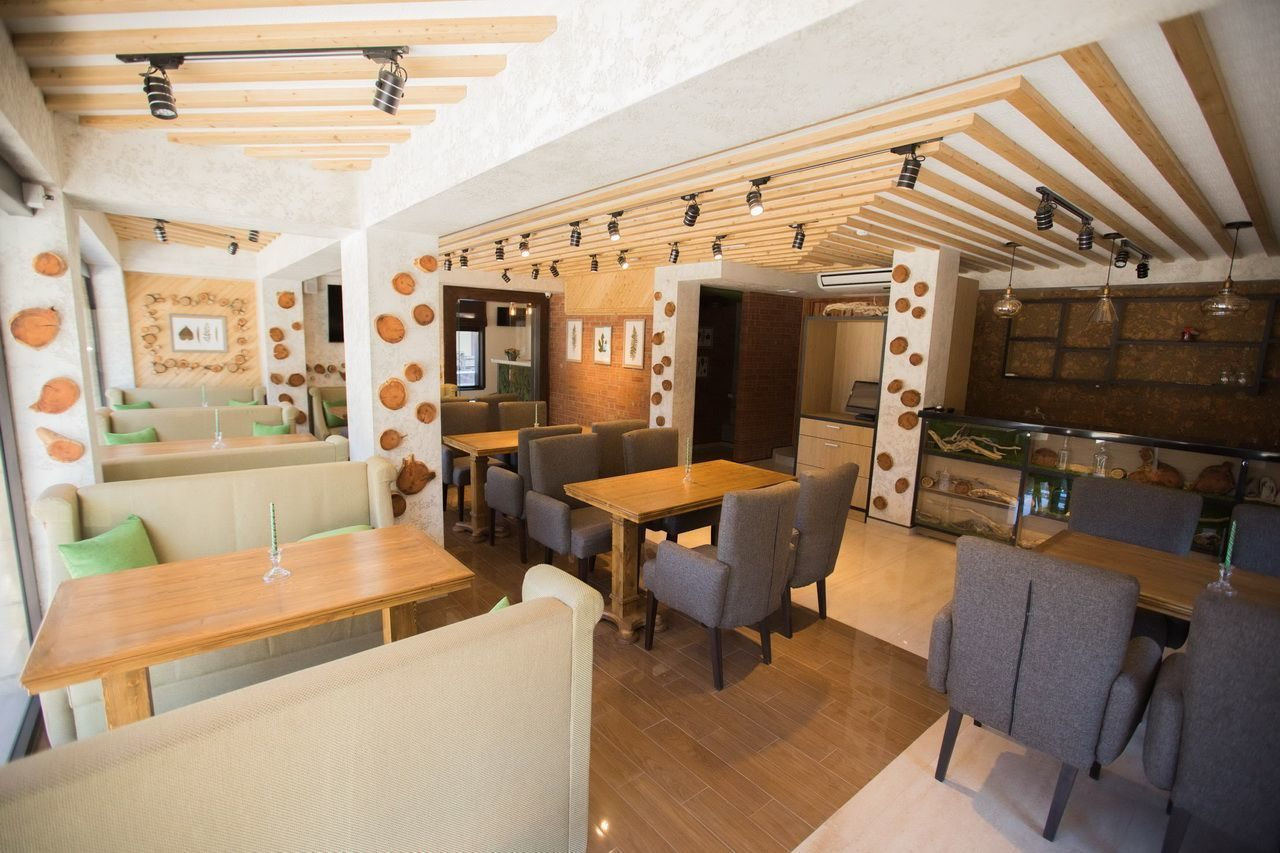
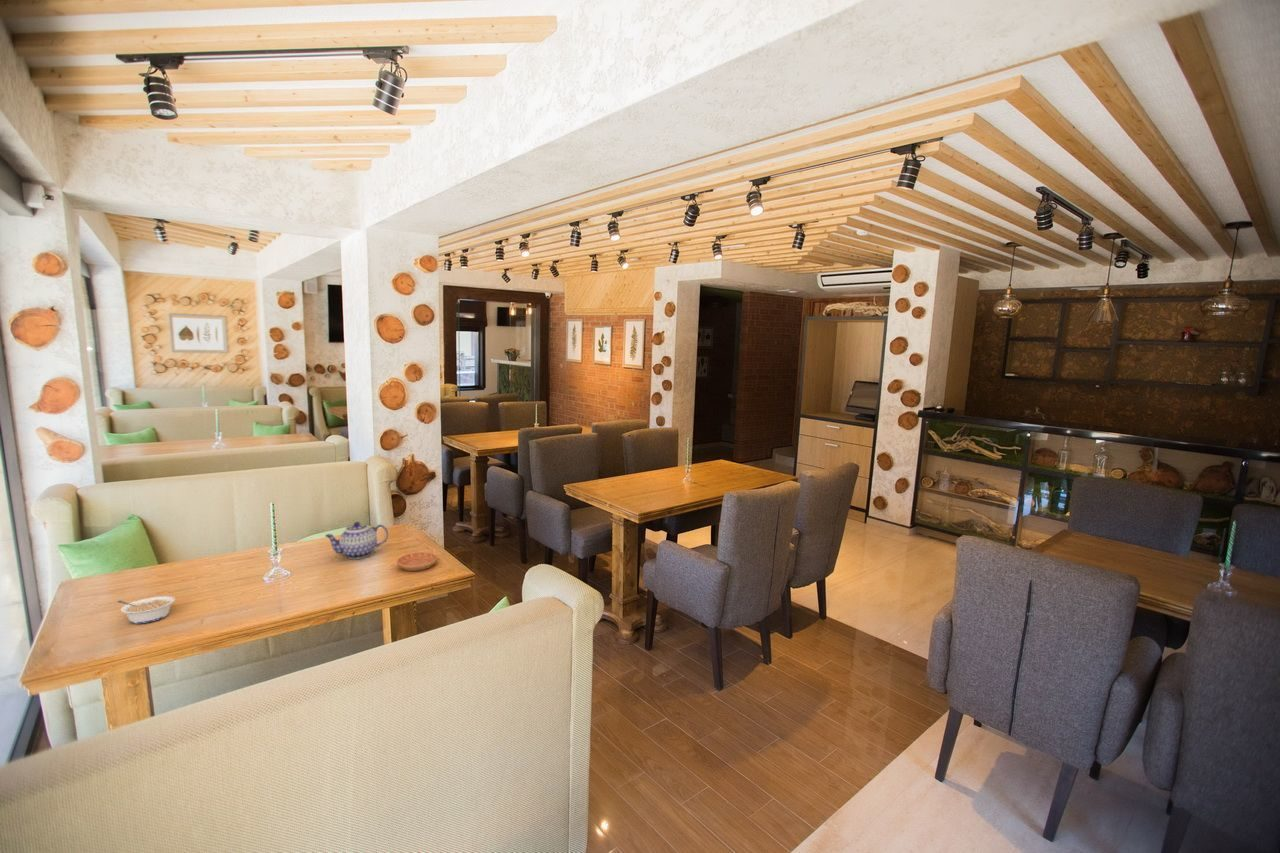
+ saucer [396,551,438,572]
+ teapot [324,521,389,560]
+ legume [116,595,176,625]
